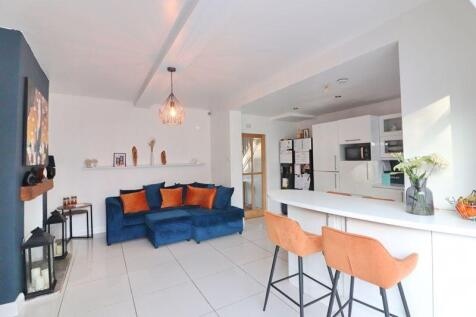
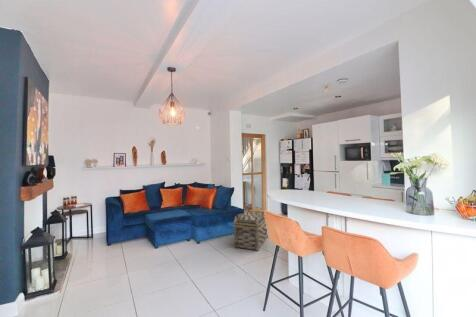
+ basket [232,208,269,252]
